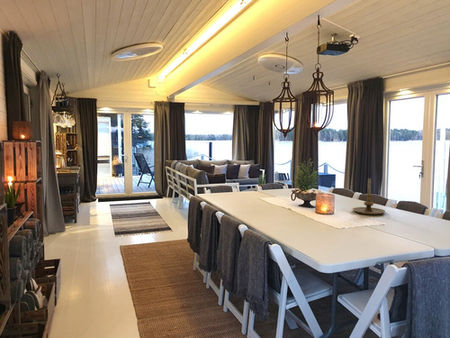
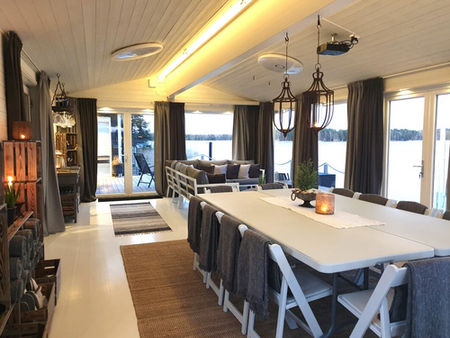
- candle holder [352,177,386,215]
